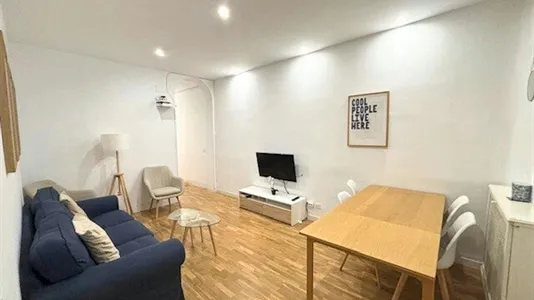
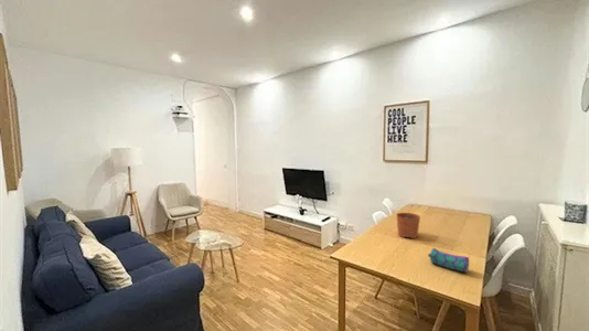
+ pencil case [427,247,470,274]
+ plant pot [395,204,421,239]
